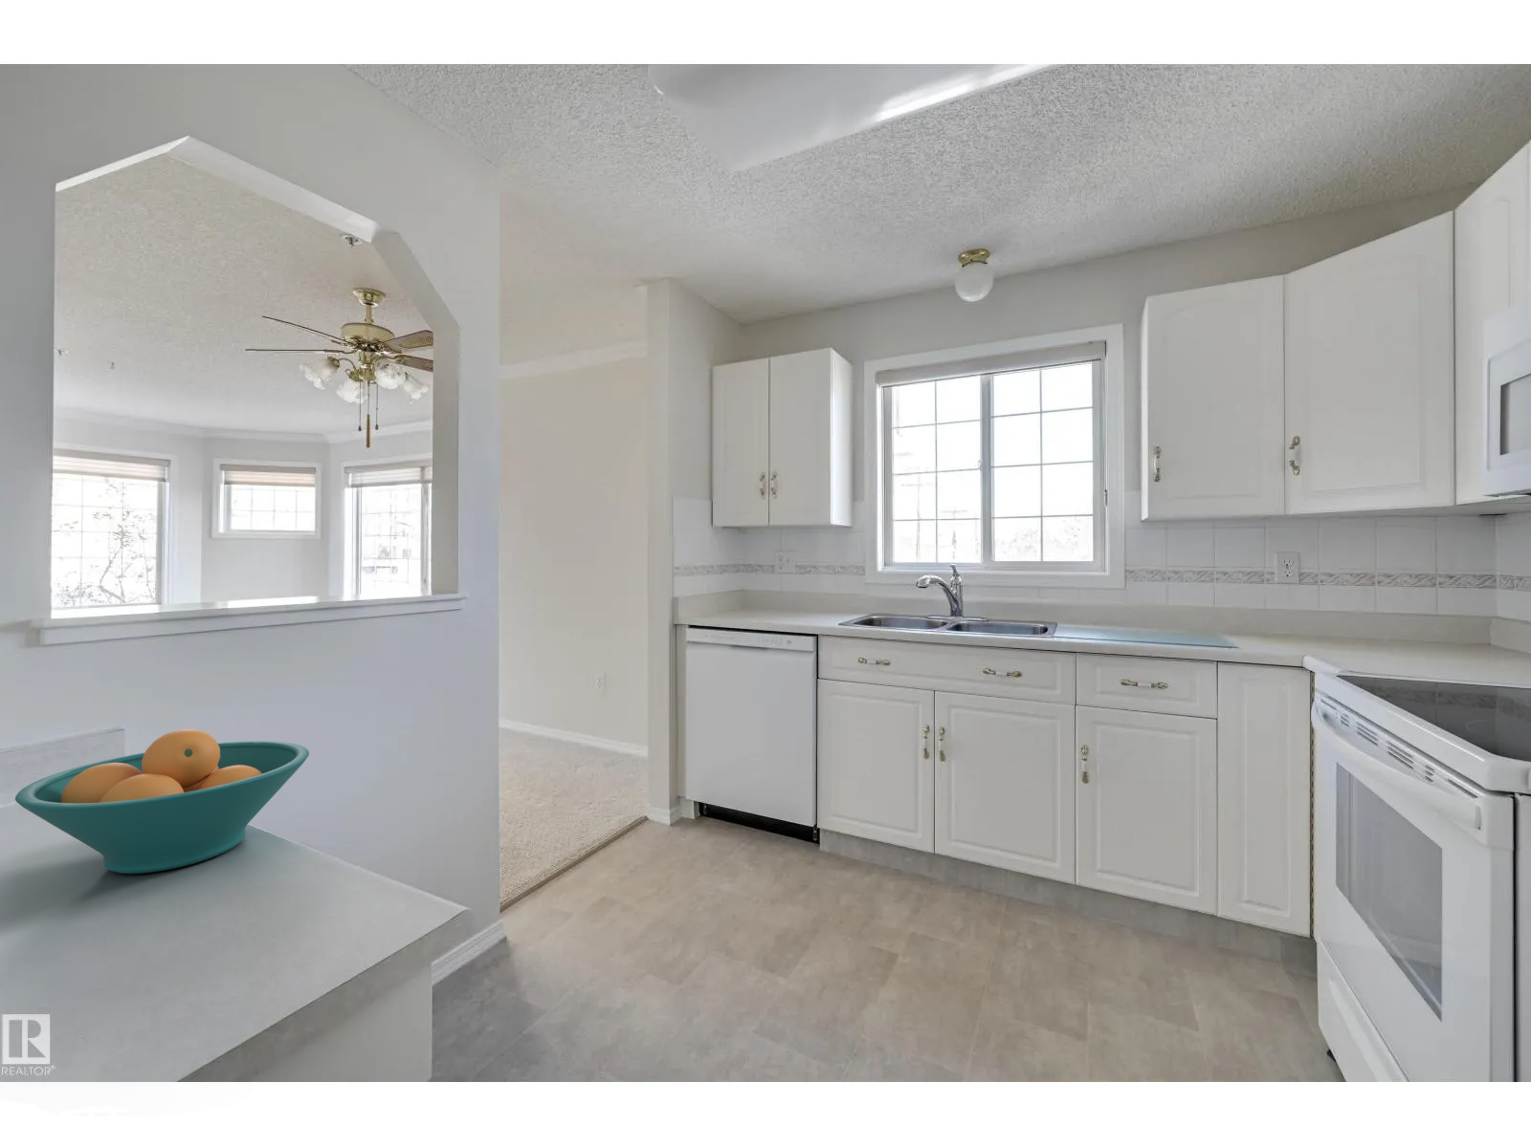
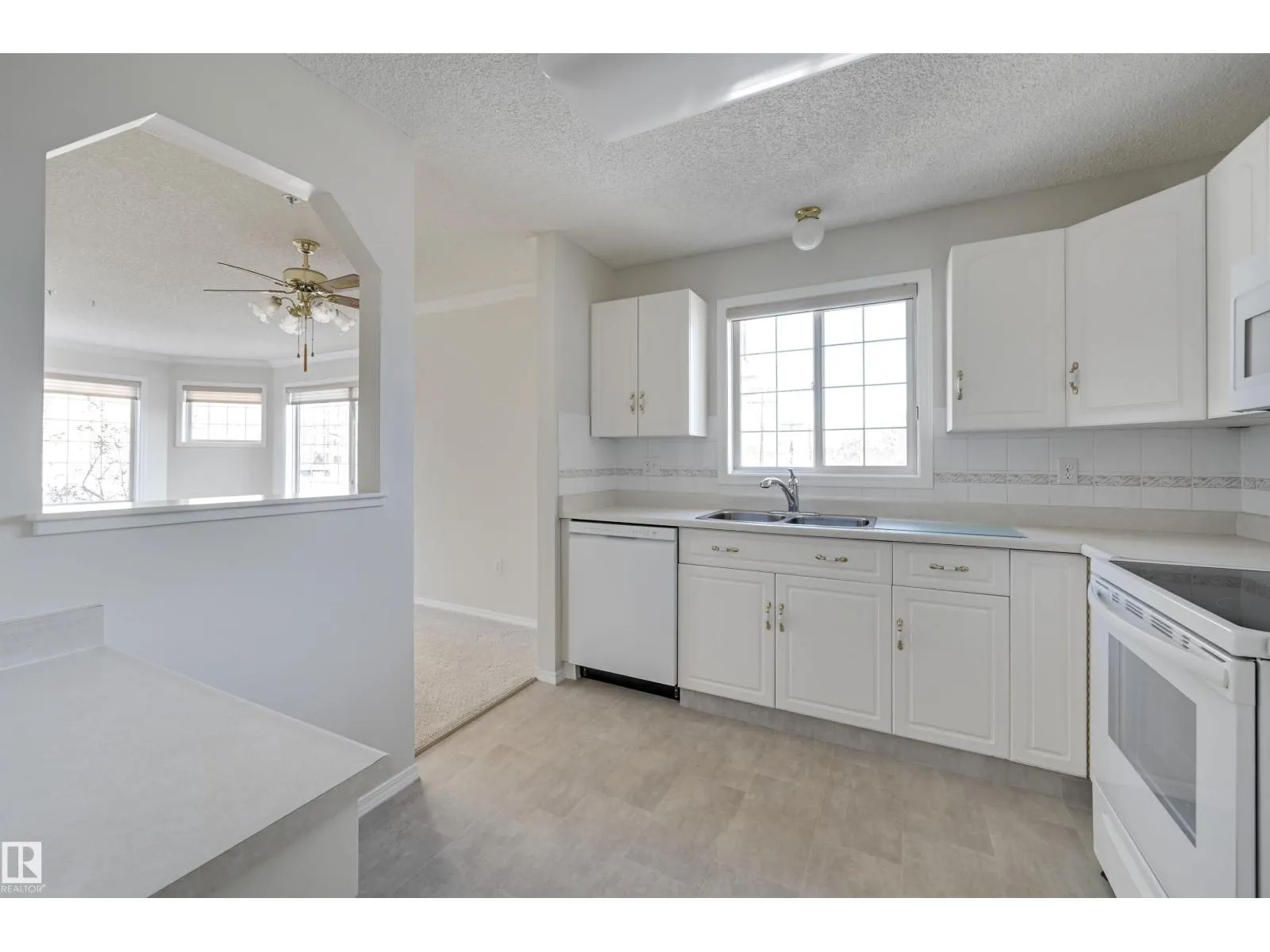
- fruit bowl [14,729,310,875]
